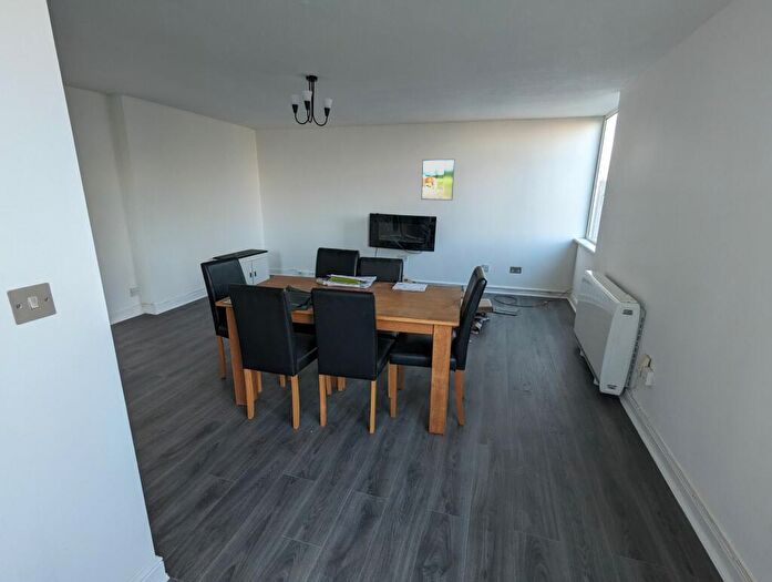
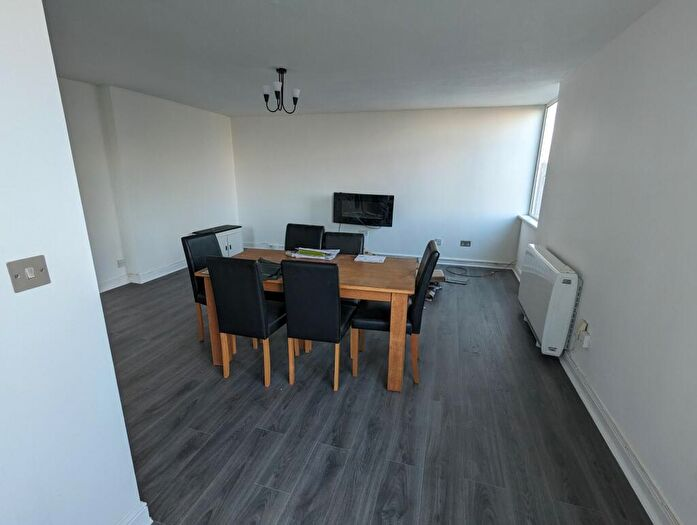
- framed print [420,159,456,202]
